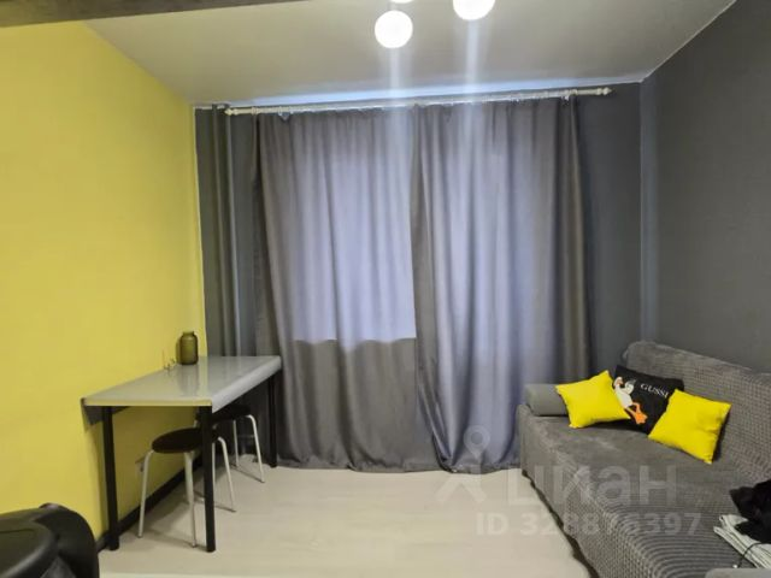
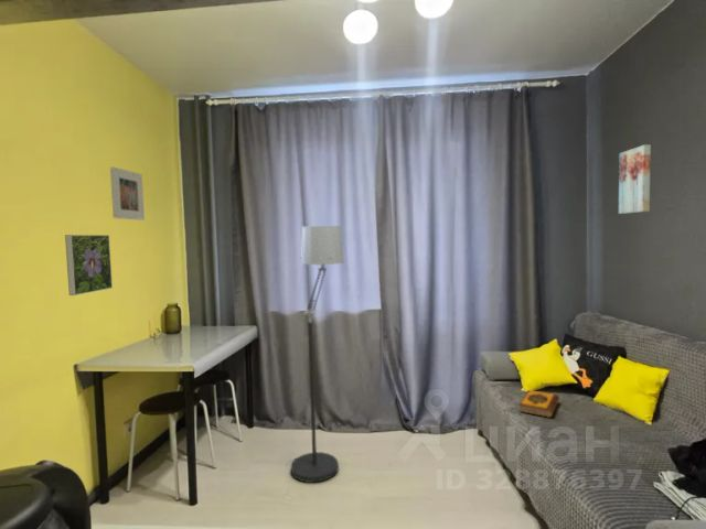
+ wall art [618,143,652,215]
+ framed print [64,234,114,296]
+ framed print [109,166,146,222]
+ hardback book [518,389,560,419]
+ floor lamp [285,225,345,484]
